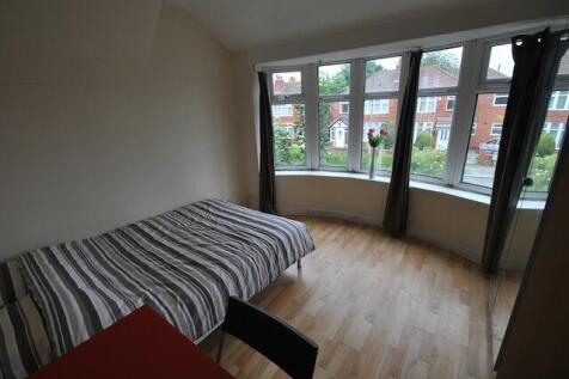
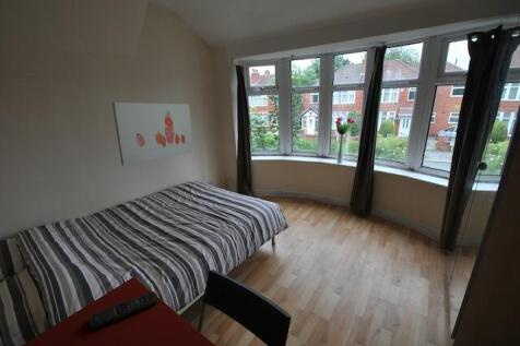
+ remote control [87,290,159,331]
+ wall art [111,102,194,167]
